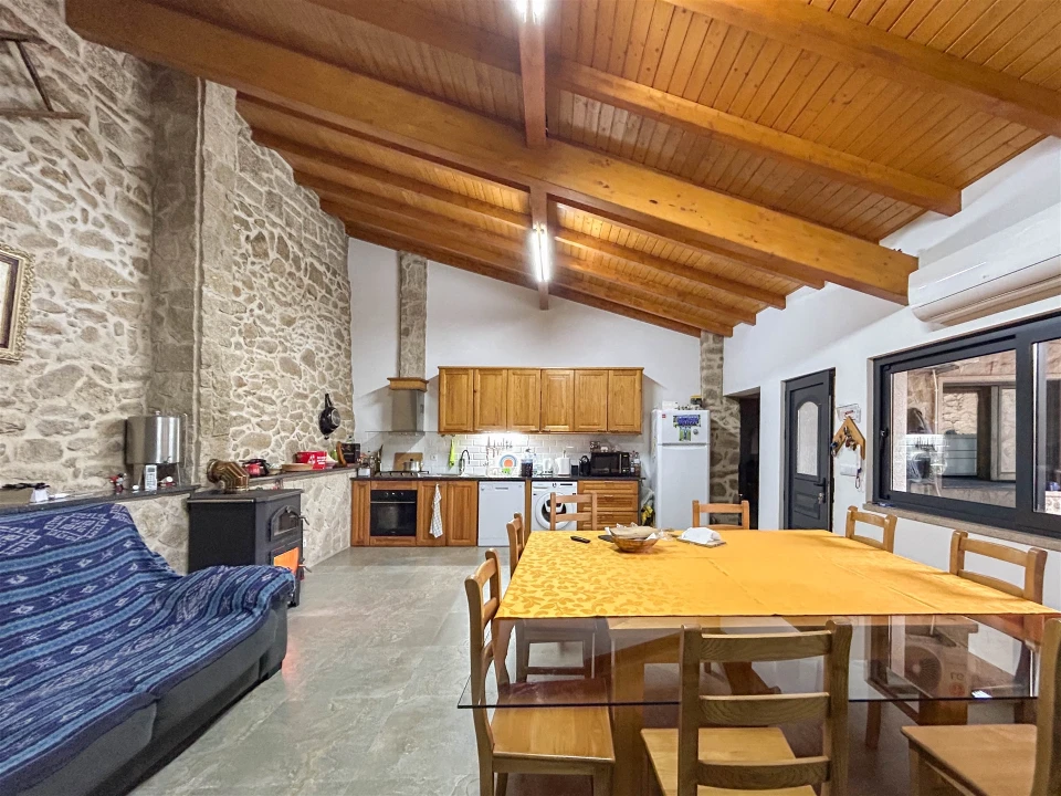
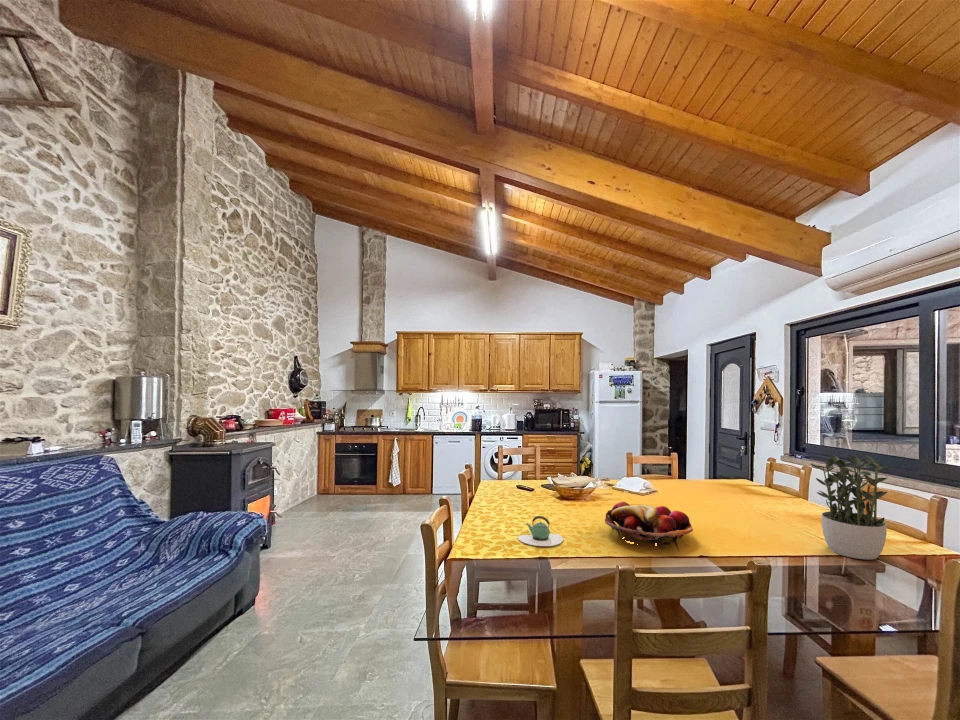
+ fruit basket [604,501,694,546]
+ teapot [517,515,564,547]
+ potted plant [810,452,895,561]
